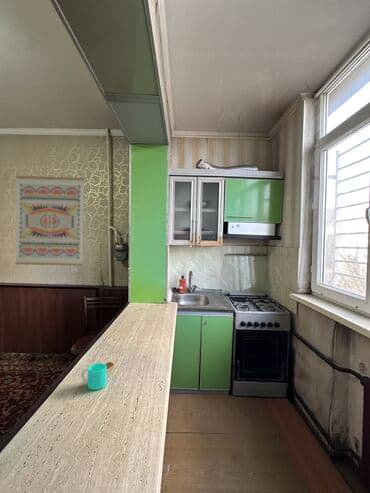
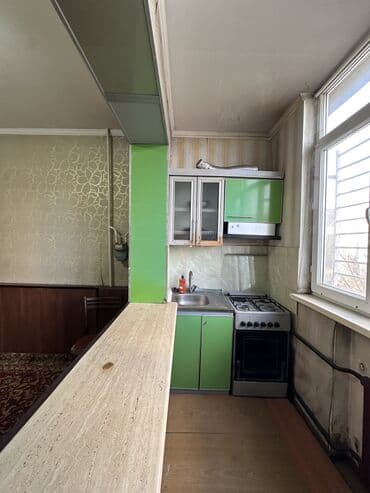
- cup [80,362,108,391]
- wall art [14,175,85,267]
